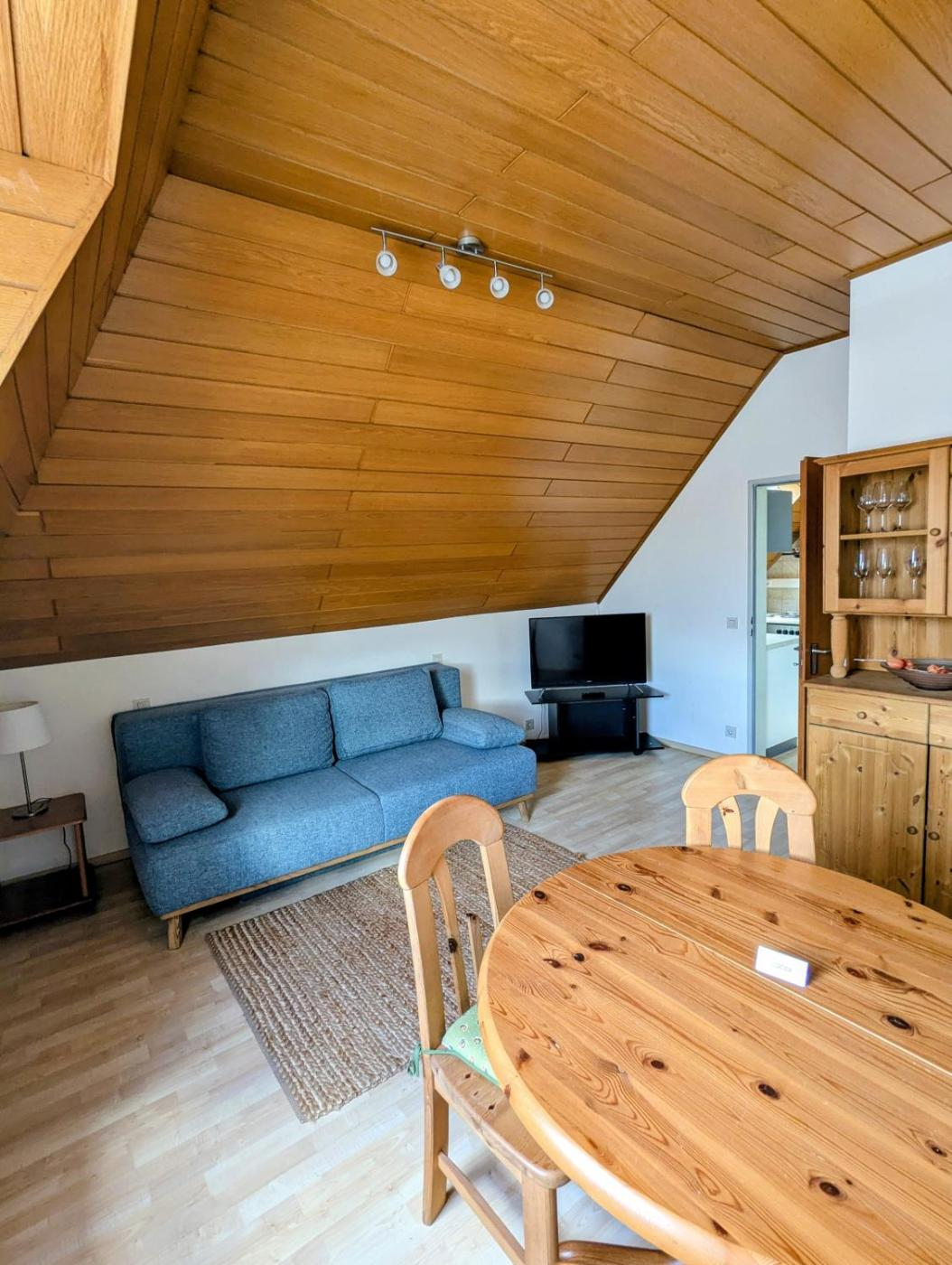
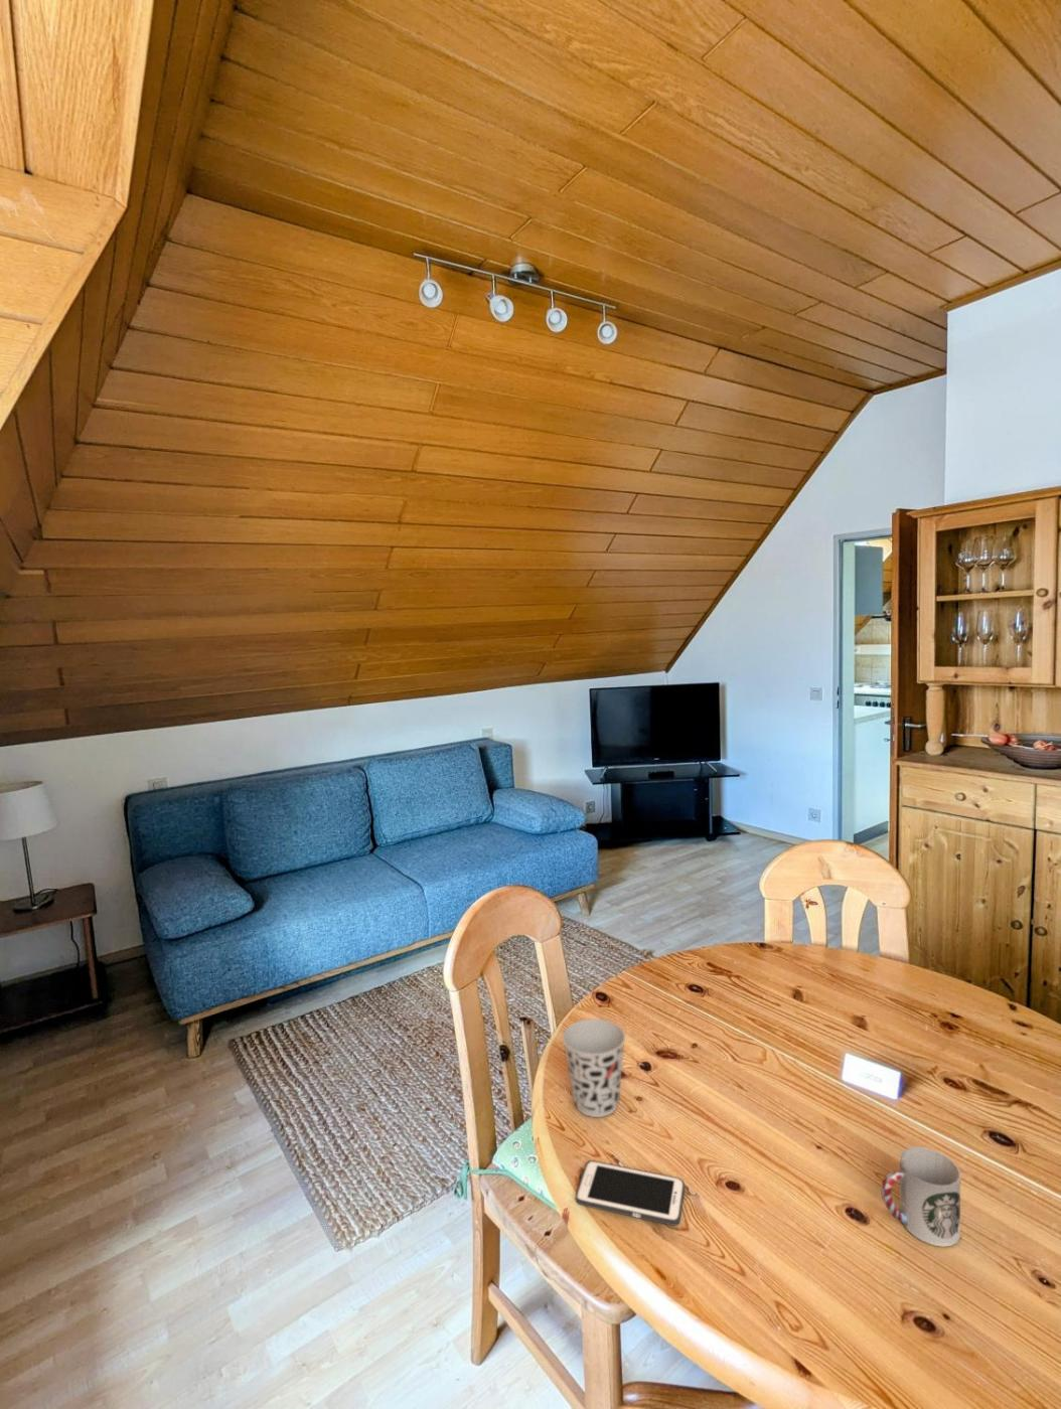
+ cup [561,1018,626,1118]
+ cup [879,1145,962,1247]
+ cell phone [575,1160,685,1226]
